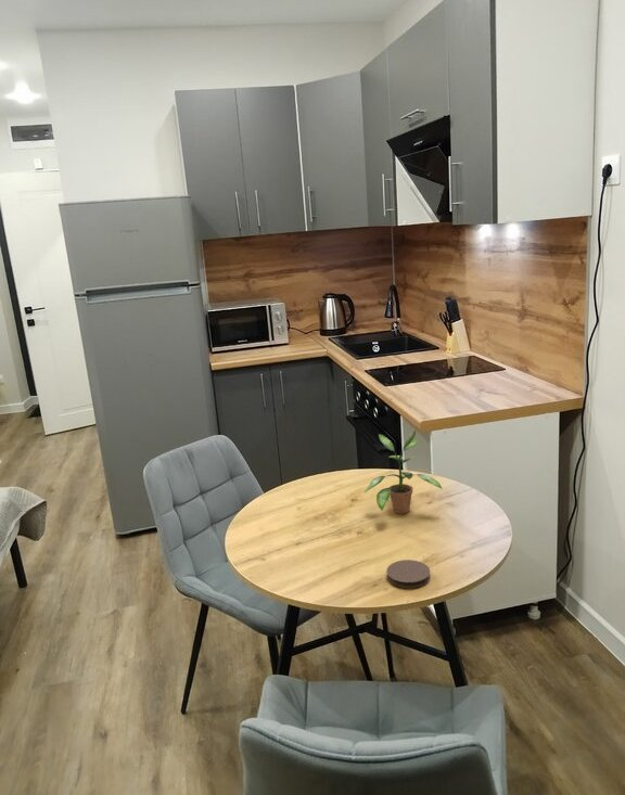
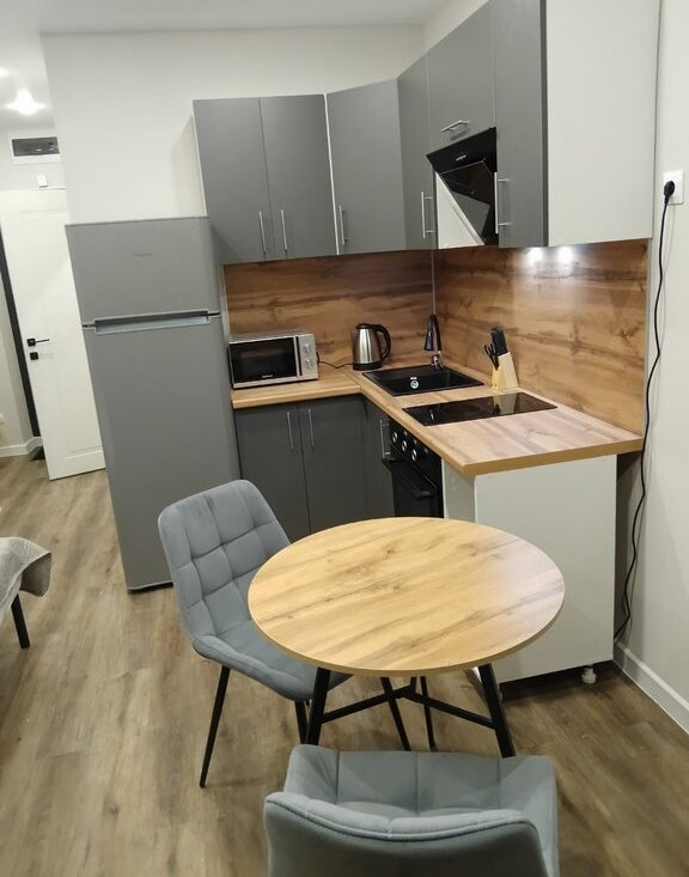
- potted plant [363,428,444,515]
- coaster [385,559,431,589]
